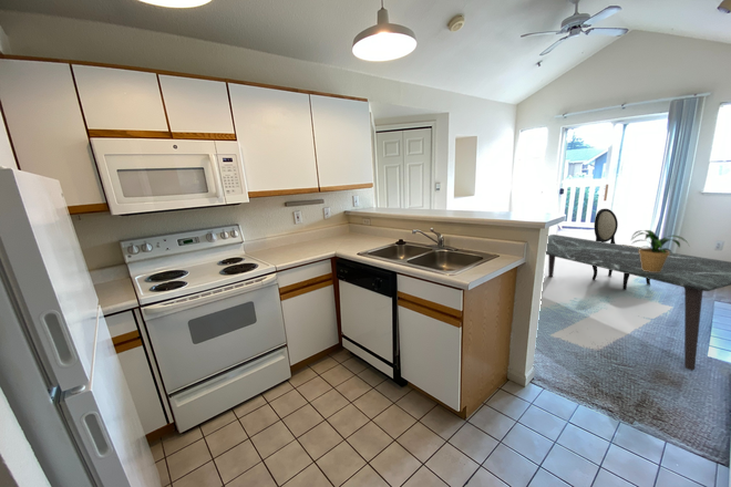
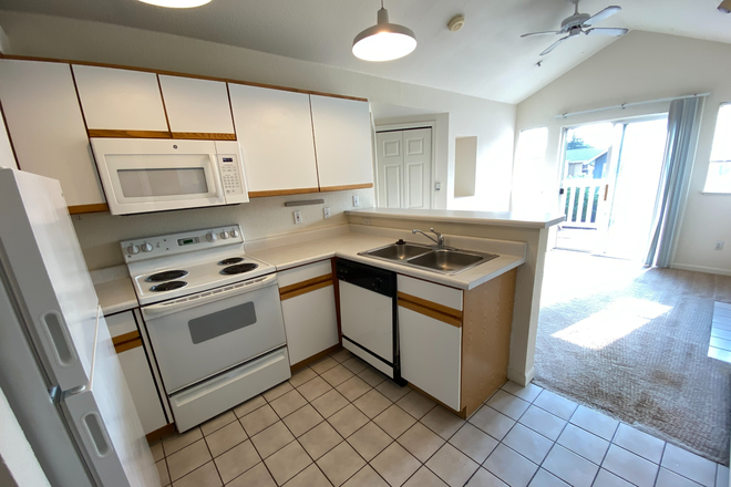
- dining table [545,234,731,372]
- dining chair [591,208,651,291]
- potted plant [629,229,690,272]
